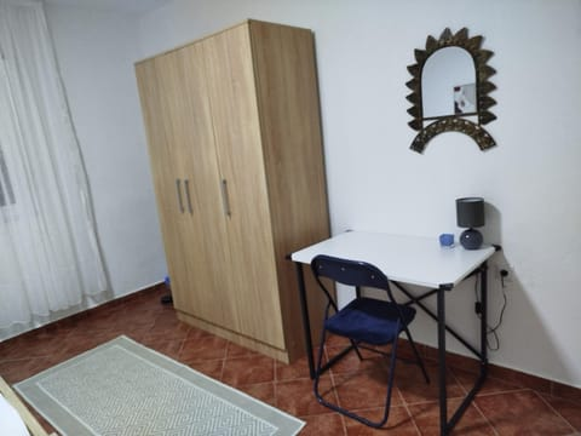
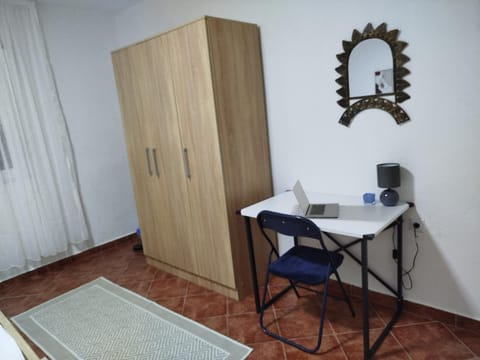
+ laptop [291,179,340,219]
